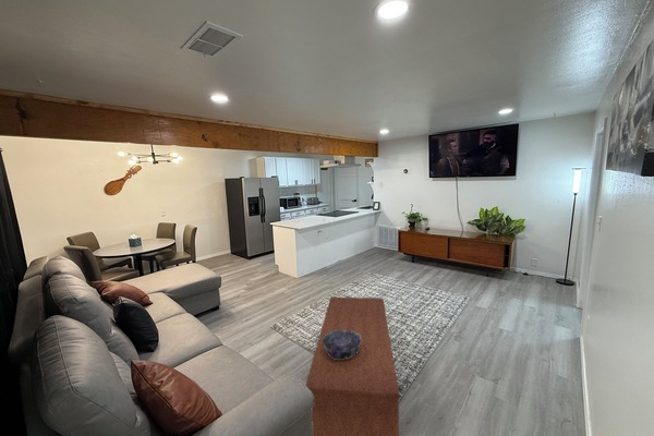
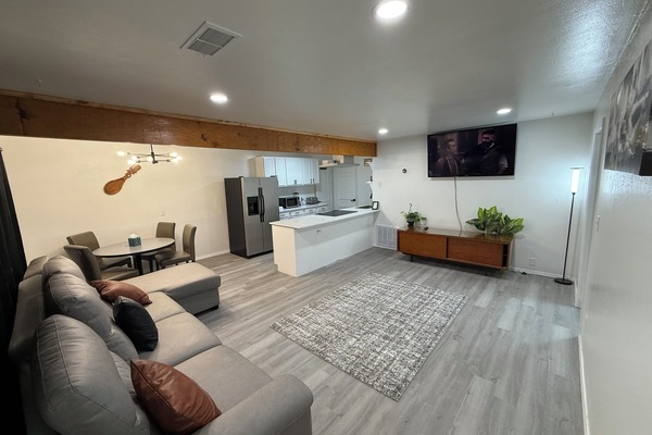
- coffee table [304,296,400,436]
- decorative bowl [323,330,362,360]
